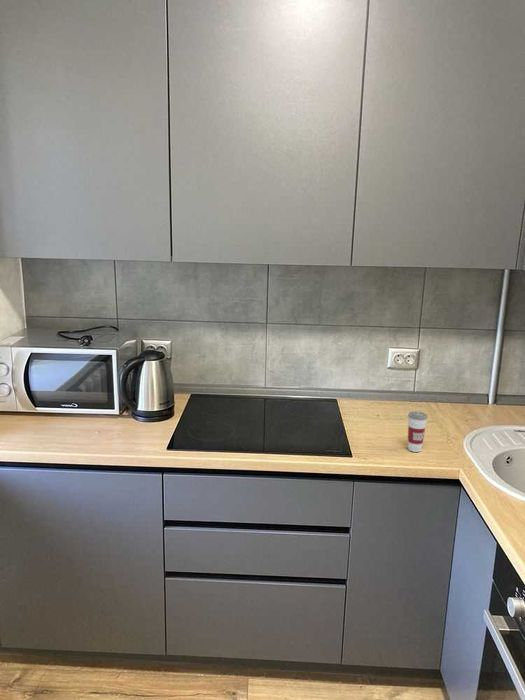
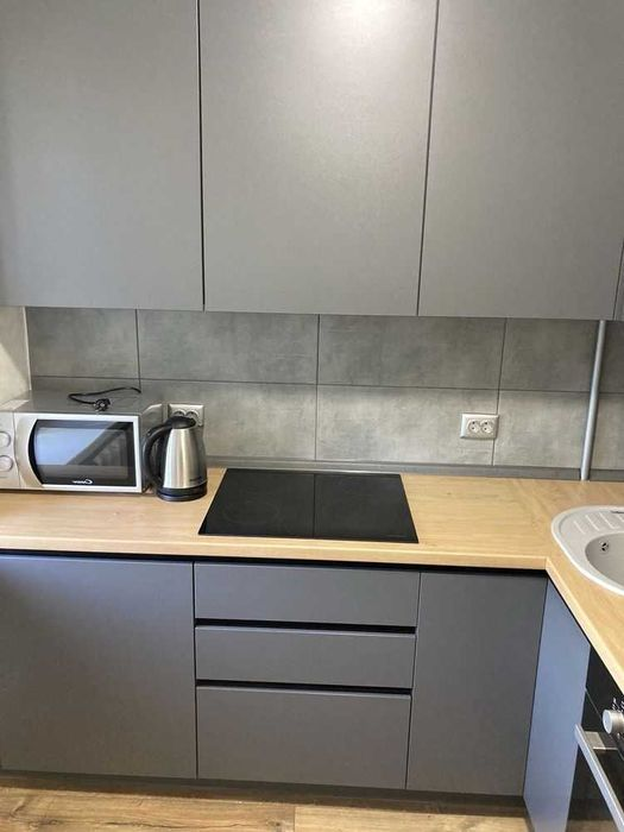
- cup [407,402,428,453]
